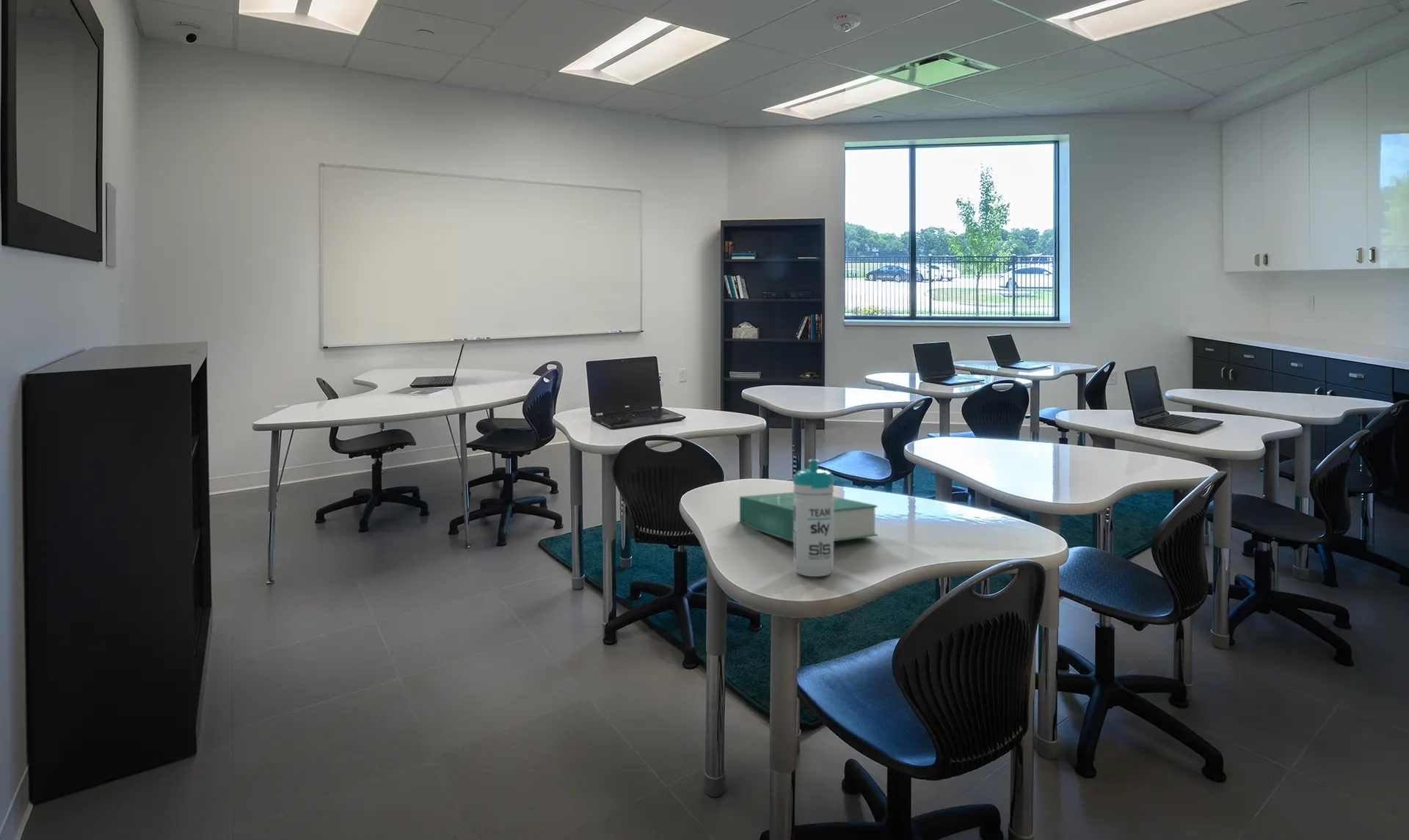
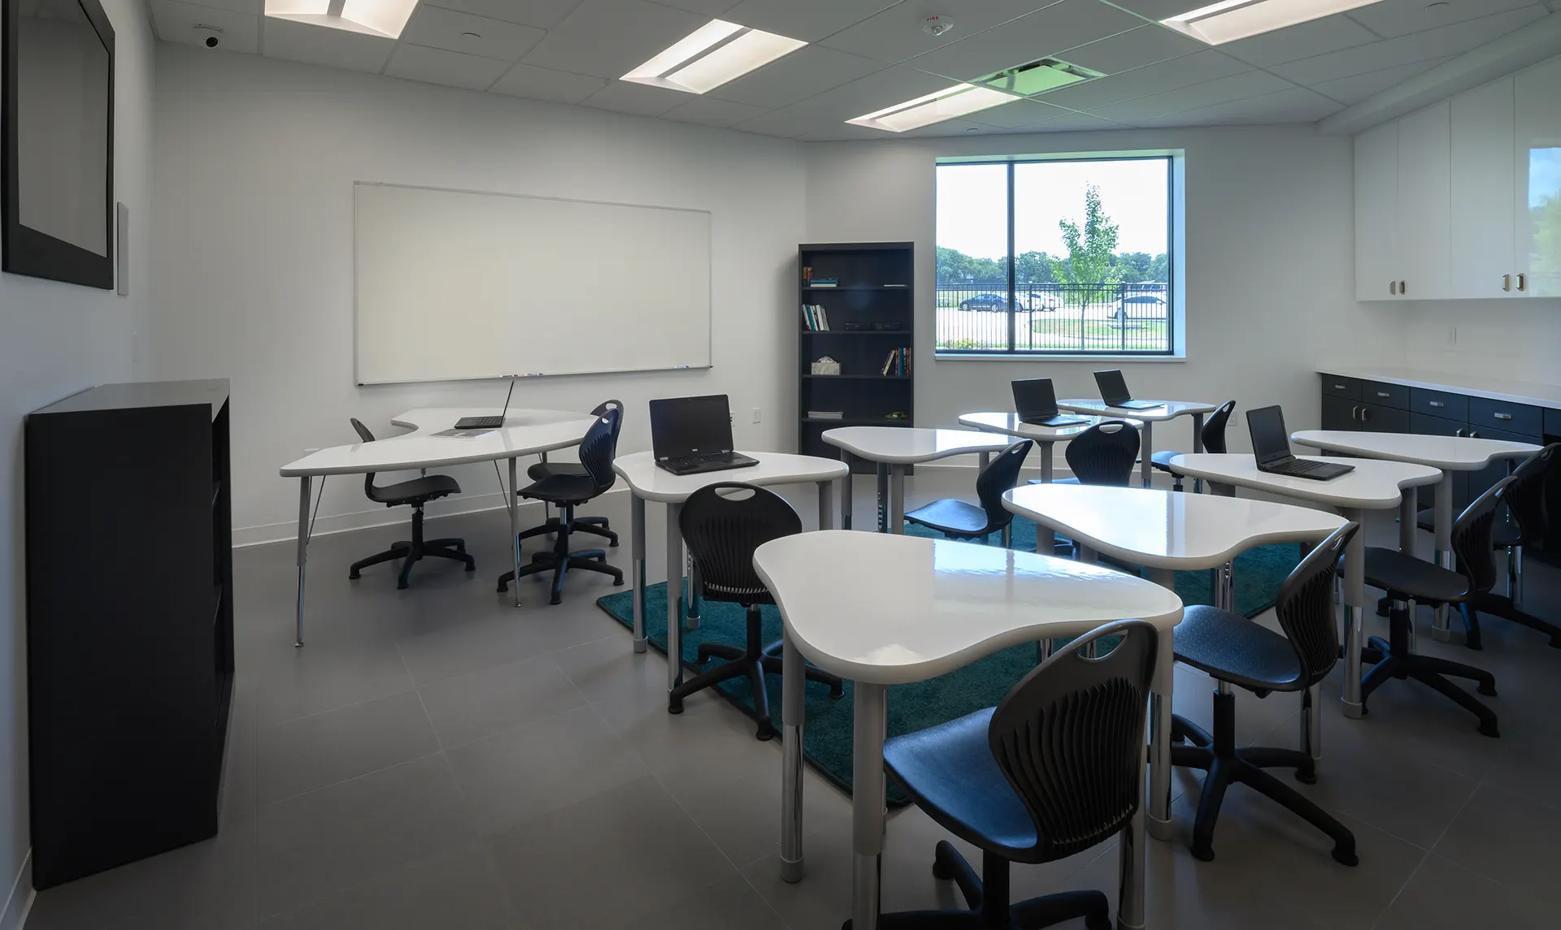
- water bottle [793,459,835,577]
- book [739,492,878,542]
